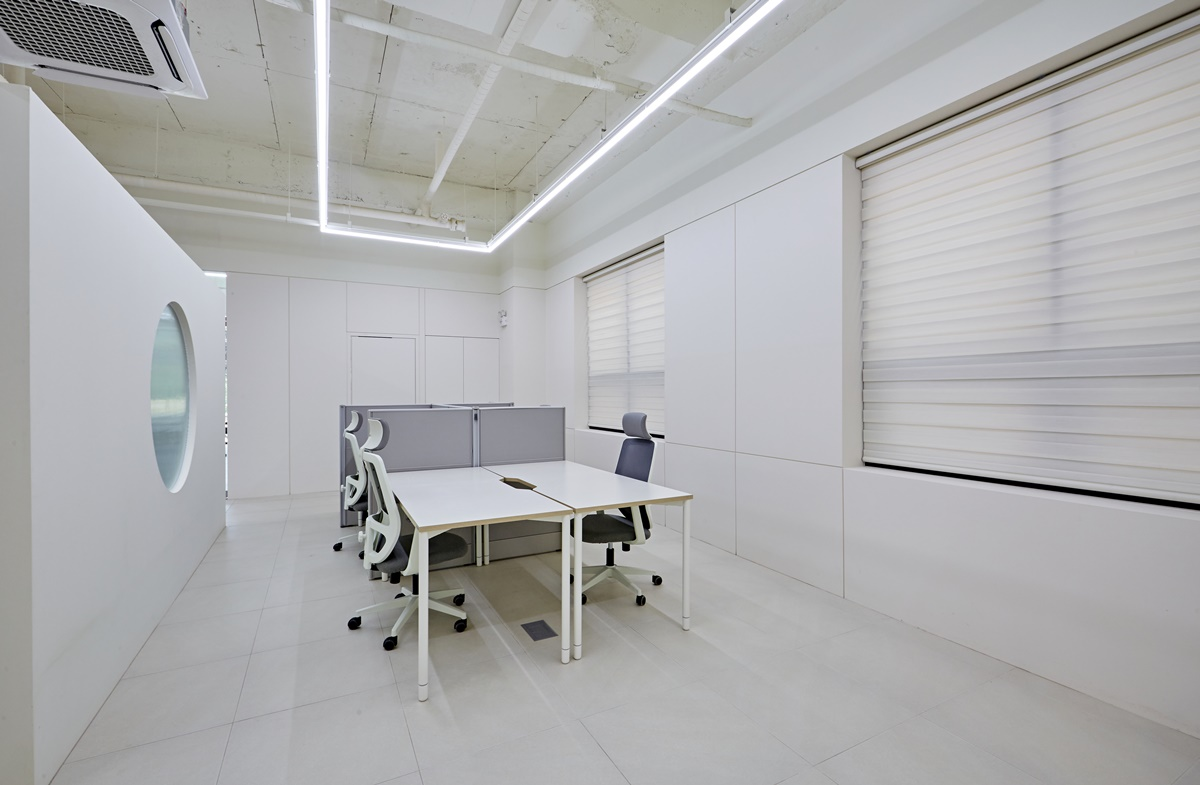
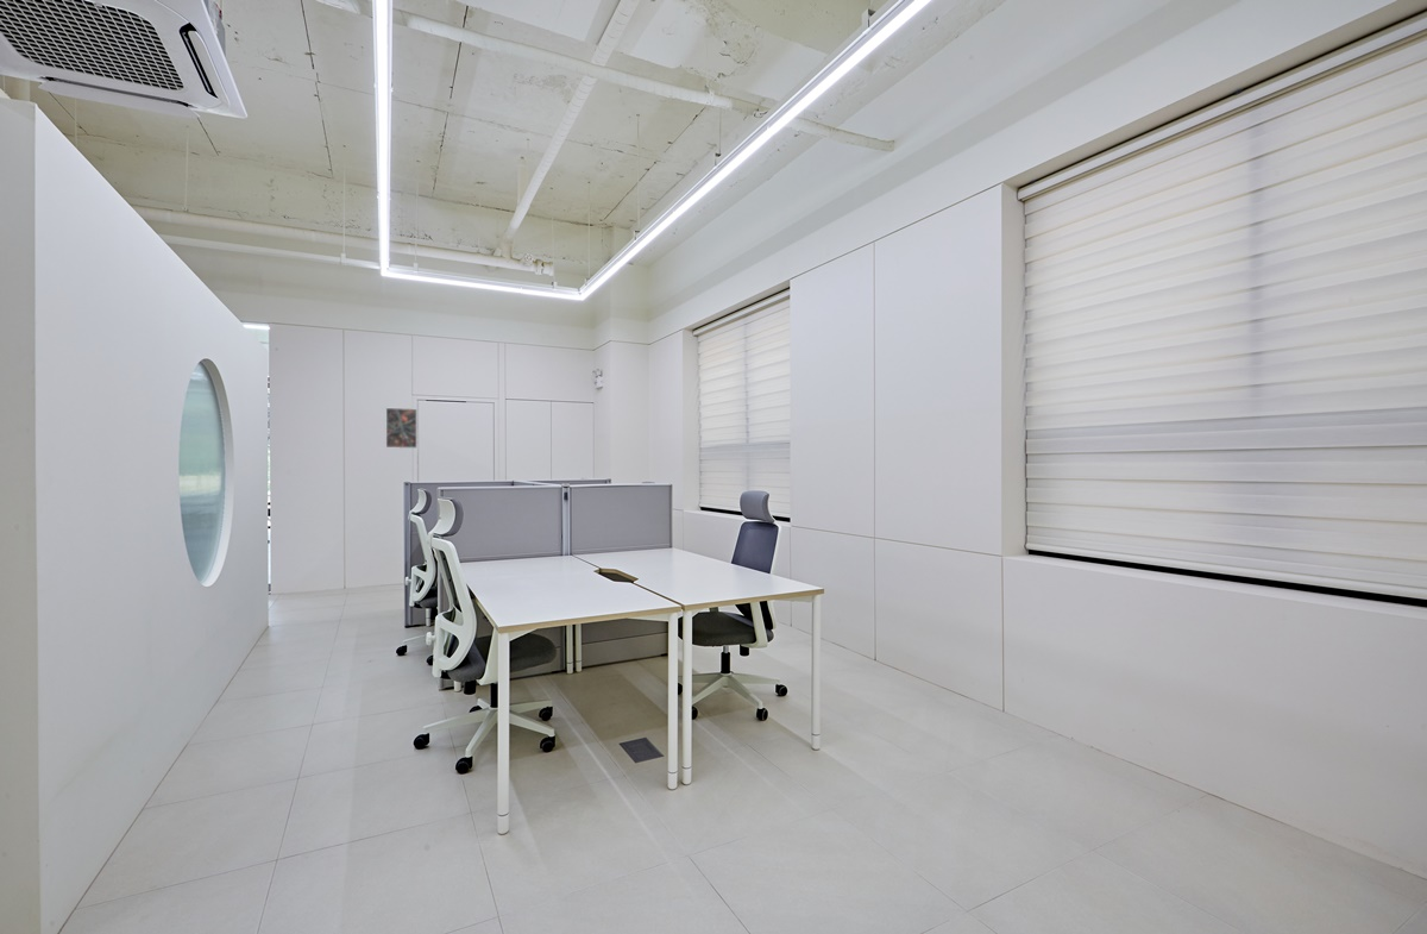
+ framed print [385,407,419,450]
